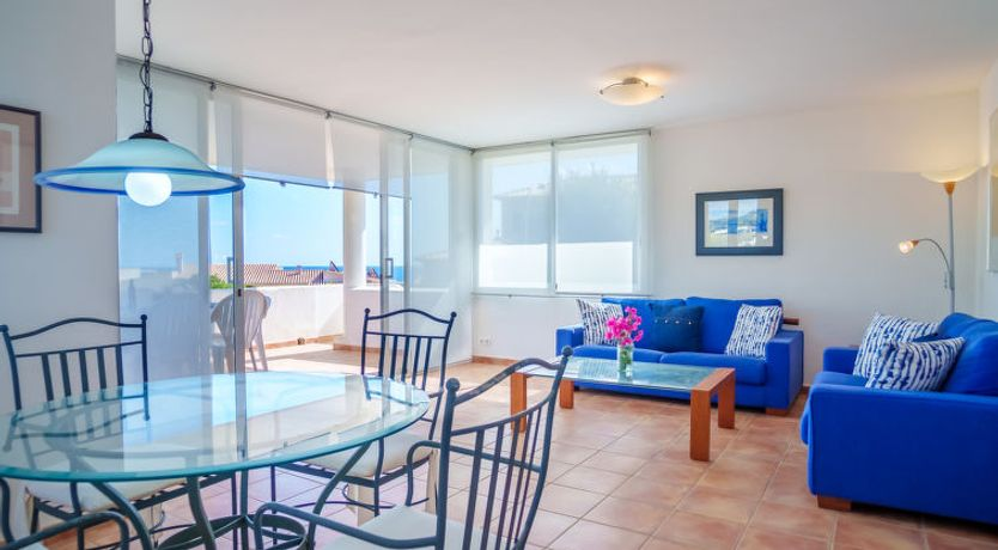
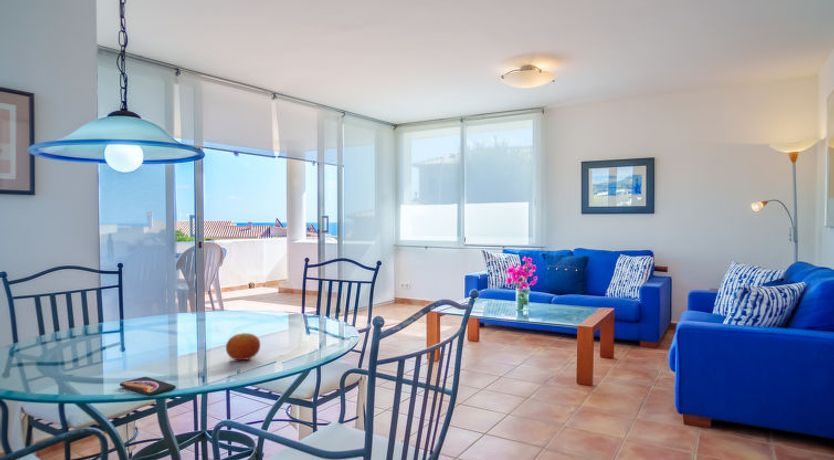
+ smartphone [119,376,177,397]
+ fruit [225,332,261,361]
